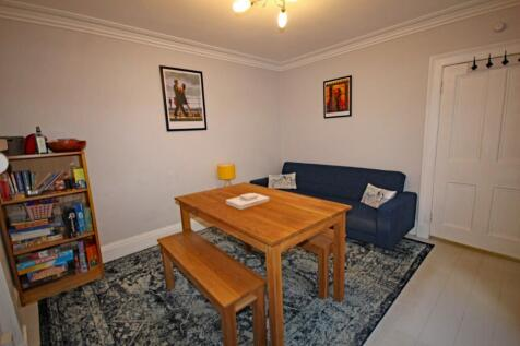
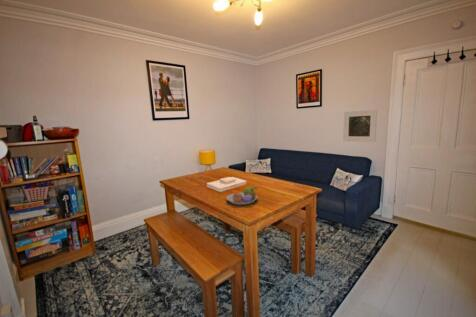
+ fruit bowl [226,186,259,206]
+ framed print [342,109,378,143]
